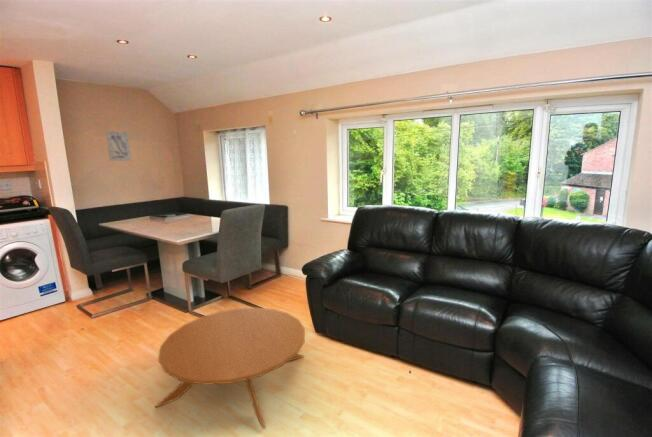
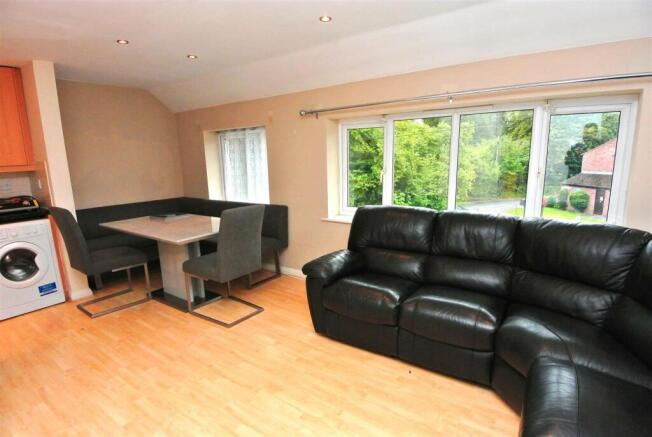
- wall art [105,130,132,162]
- coffee table [154,307,306,430]
